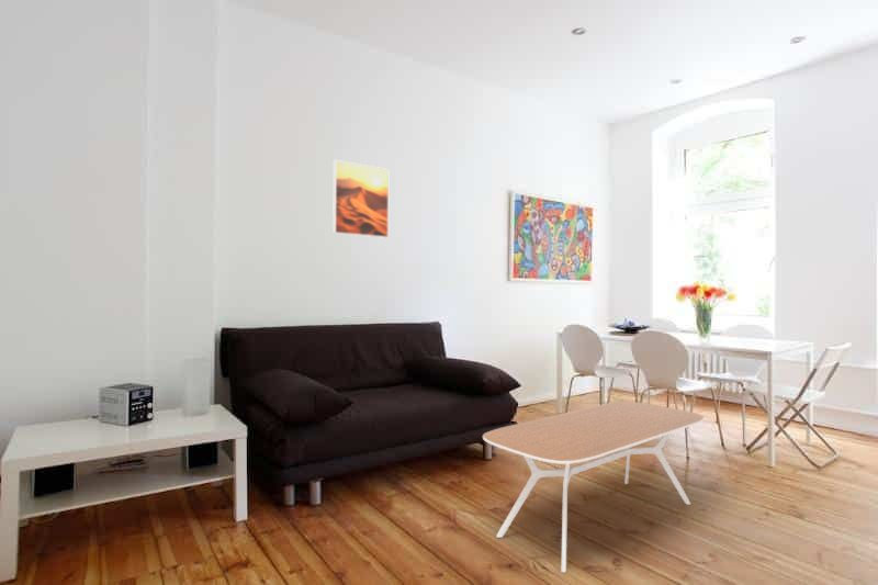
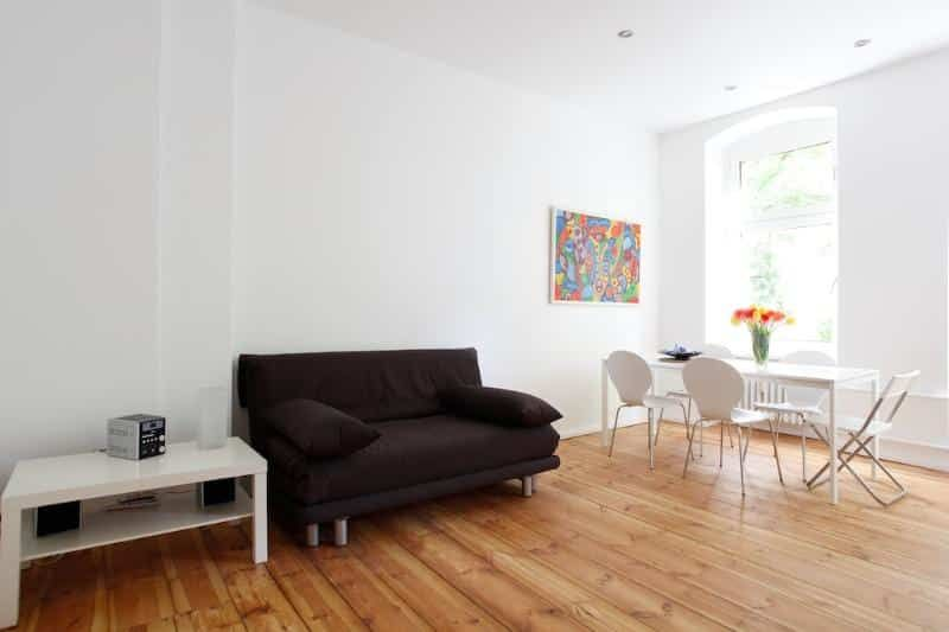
- coffee table [482,401,705,574]
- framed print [331,159,390,239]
